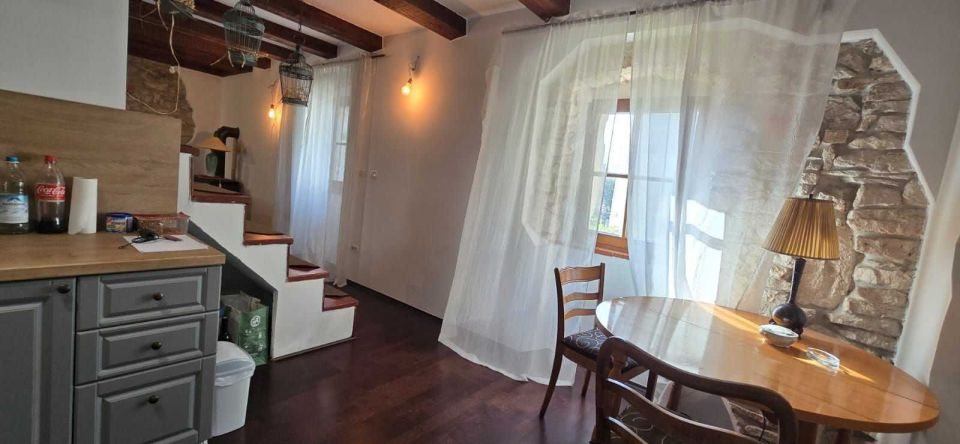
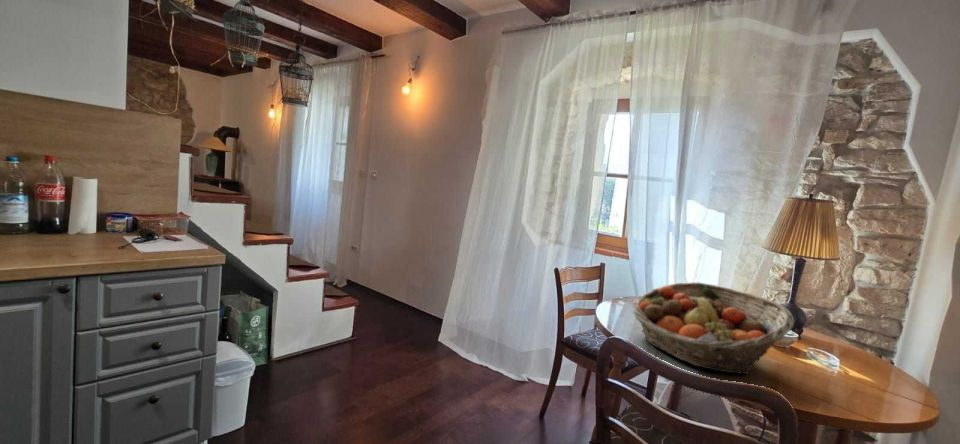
+ fruit basket [632,281,795,376]
